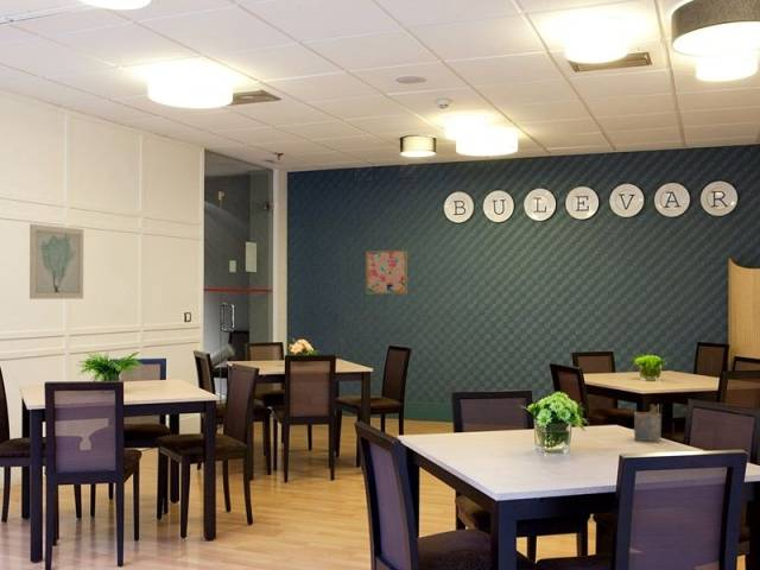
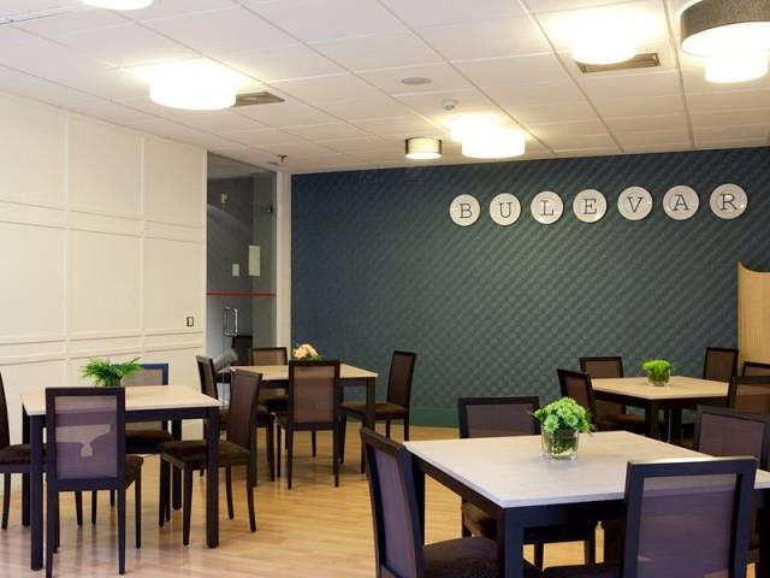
- napkin holder [633,403,661,443]
- wall art [28,223,84,300]
- wall art [365,249,408,294]
